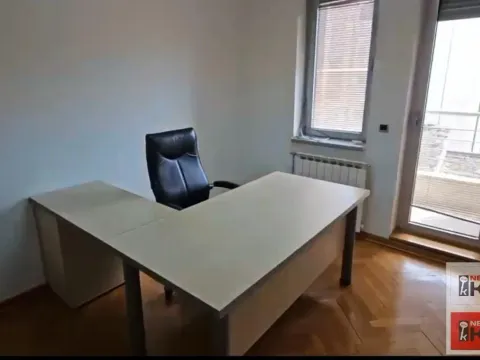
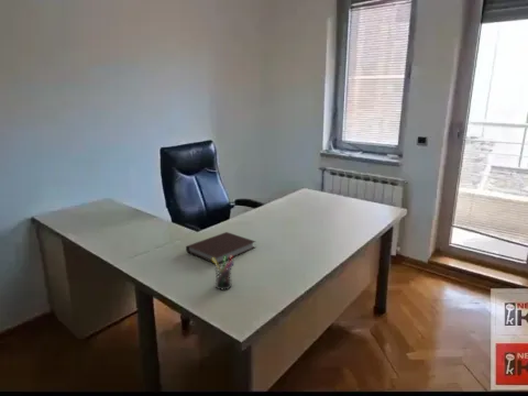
+ pen holder [212,255,235,290]
+ notebook [185,231,257,265]
